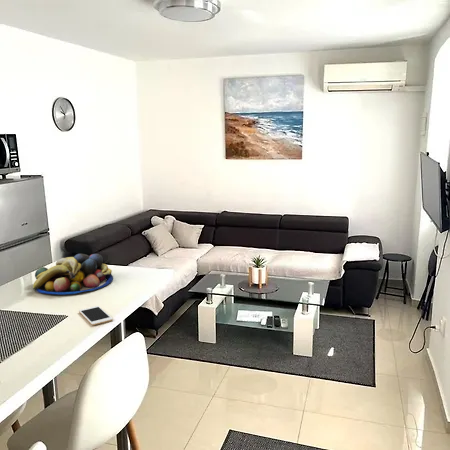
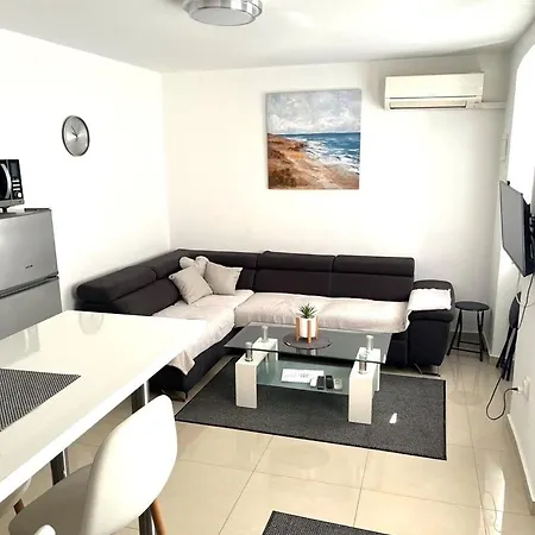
- cell phone [78,305,114,326]
- fruit bowl [32,253,114,296]
